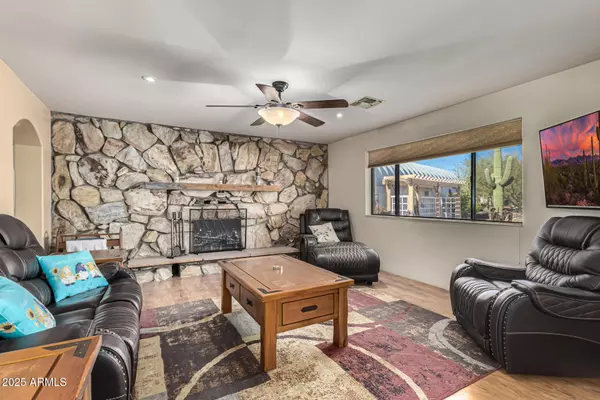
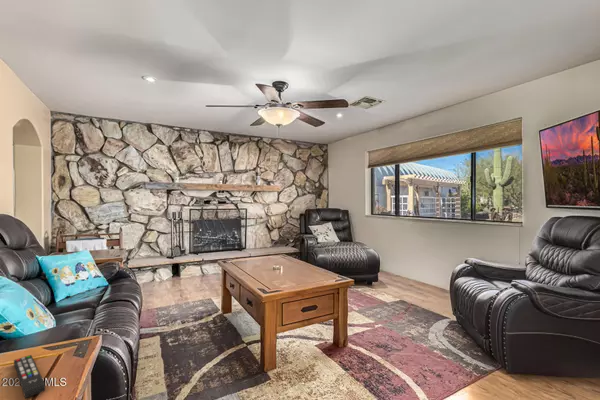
+ remote control [13,354,46,399]
